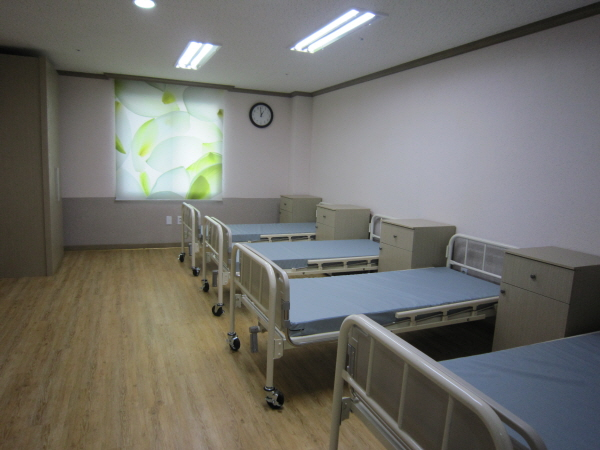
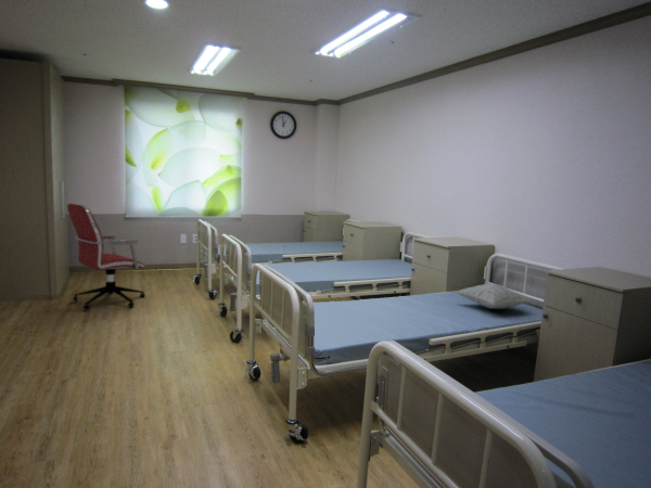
+ pillow [456,283,534,310]
+ office chair [66,203,146,311]
